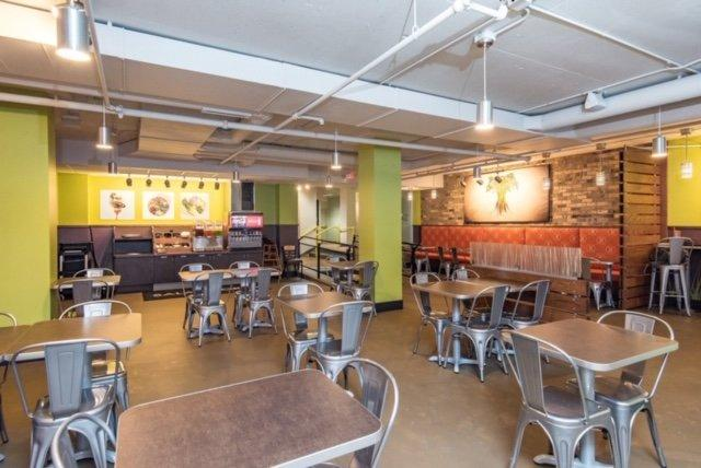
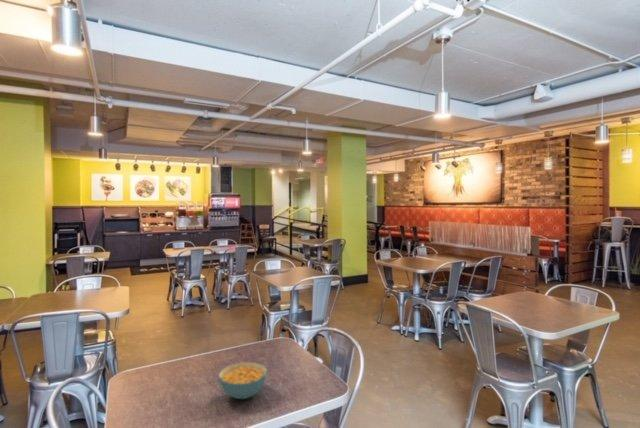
+ cereal bowl [217,361,268,400]
